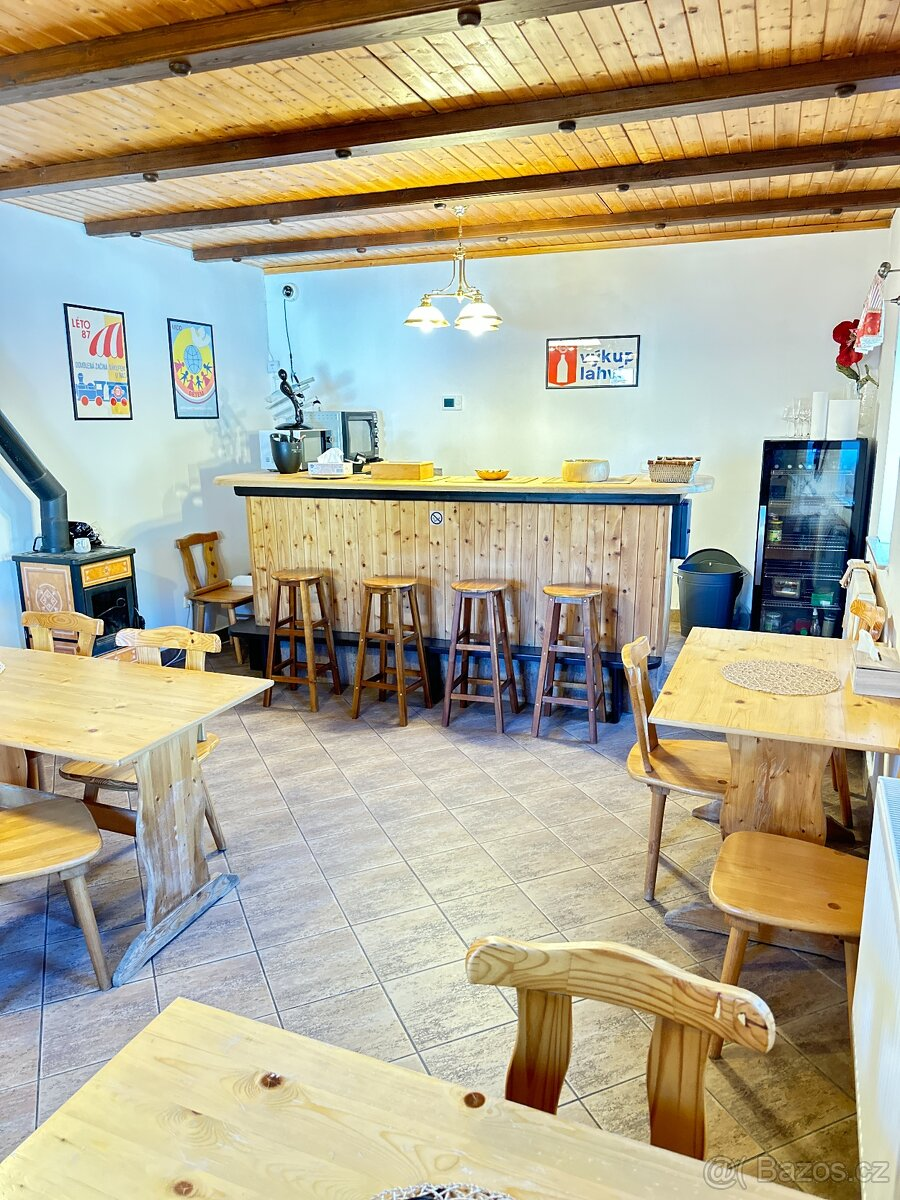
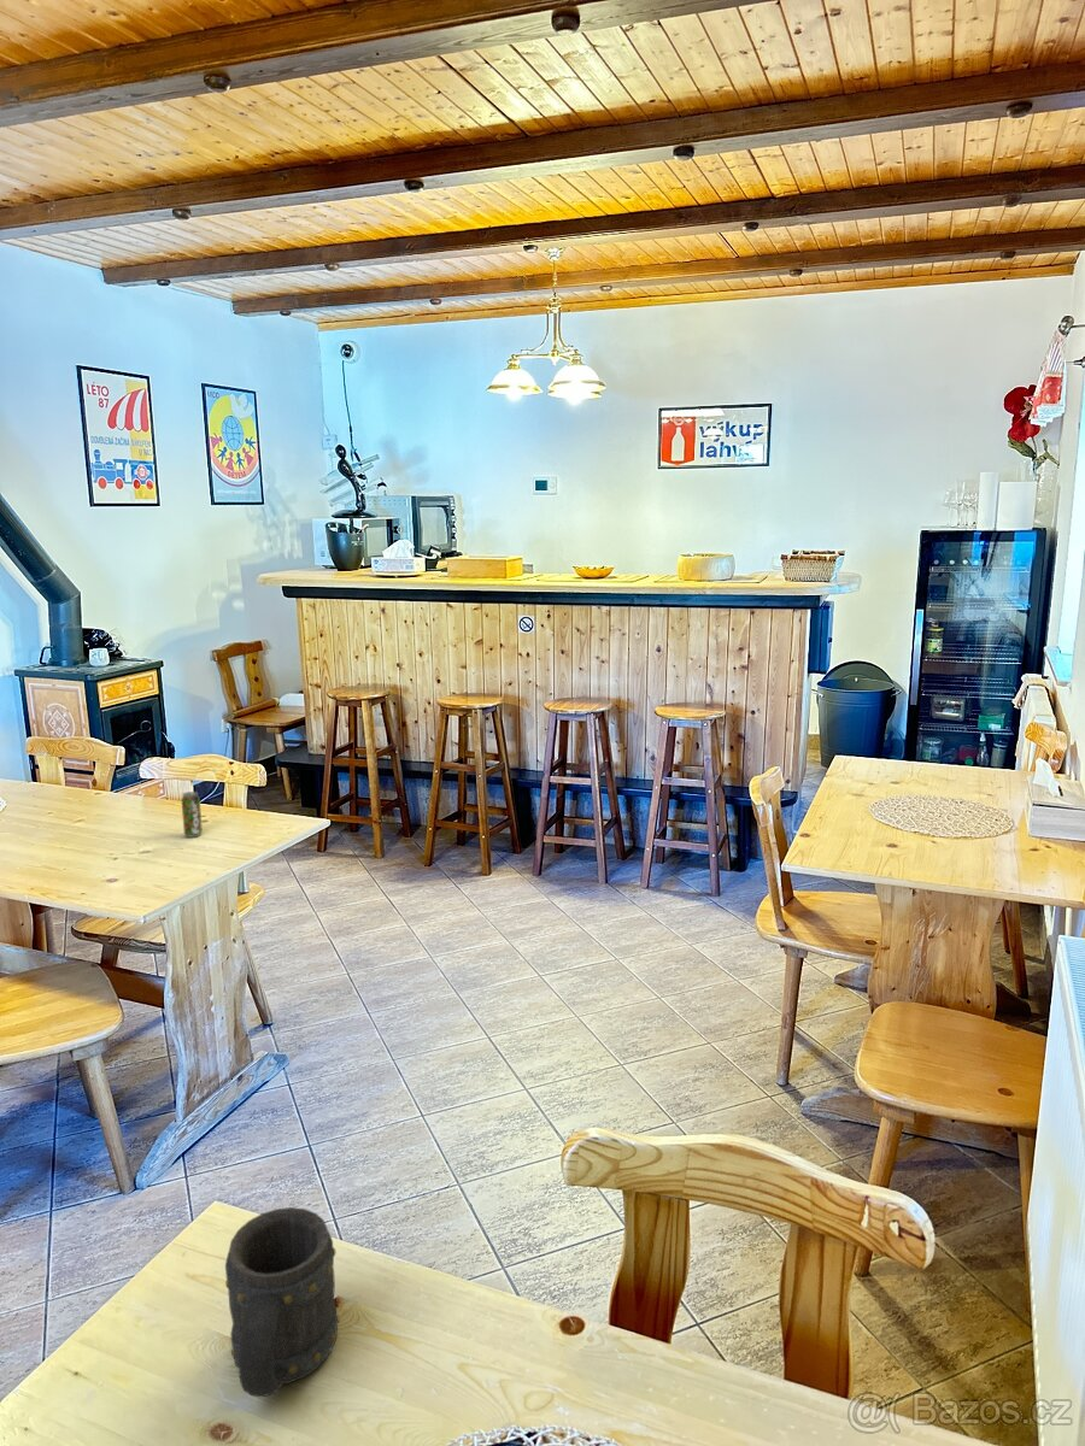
+ beer mug [224,1206,341,1398]
+ beverage can [181,790,204,839]
